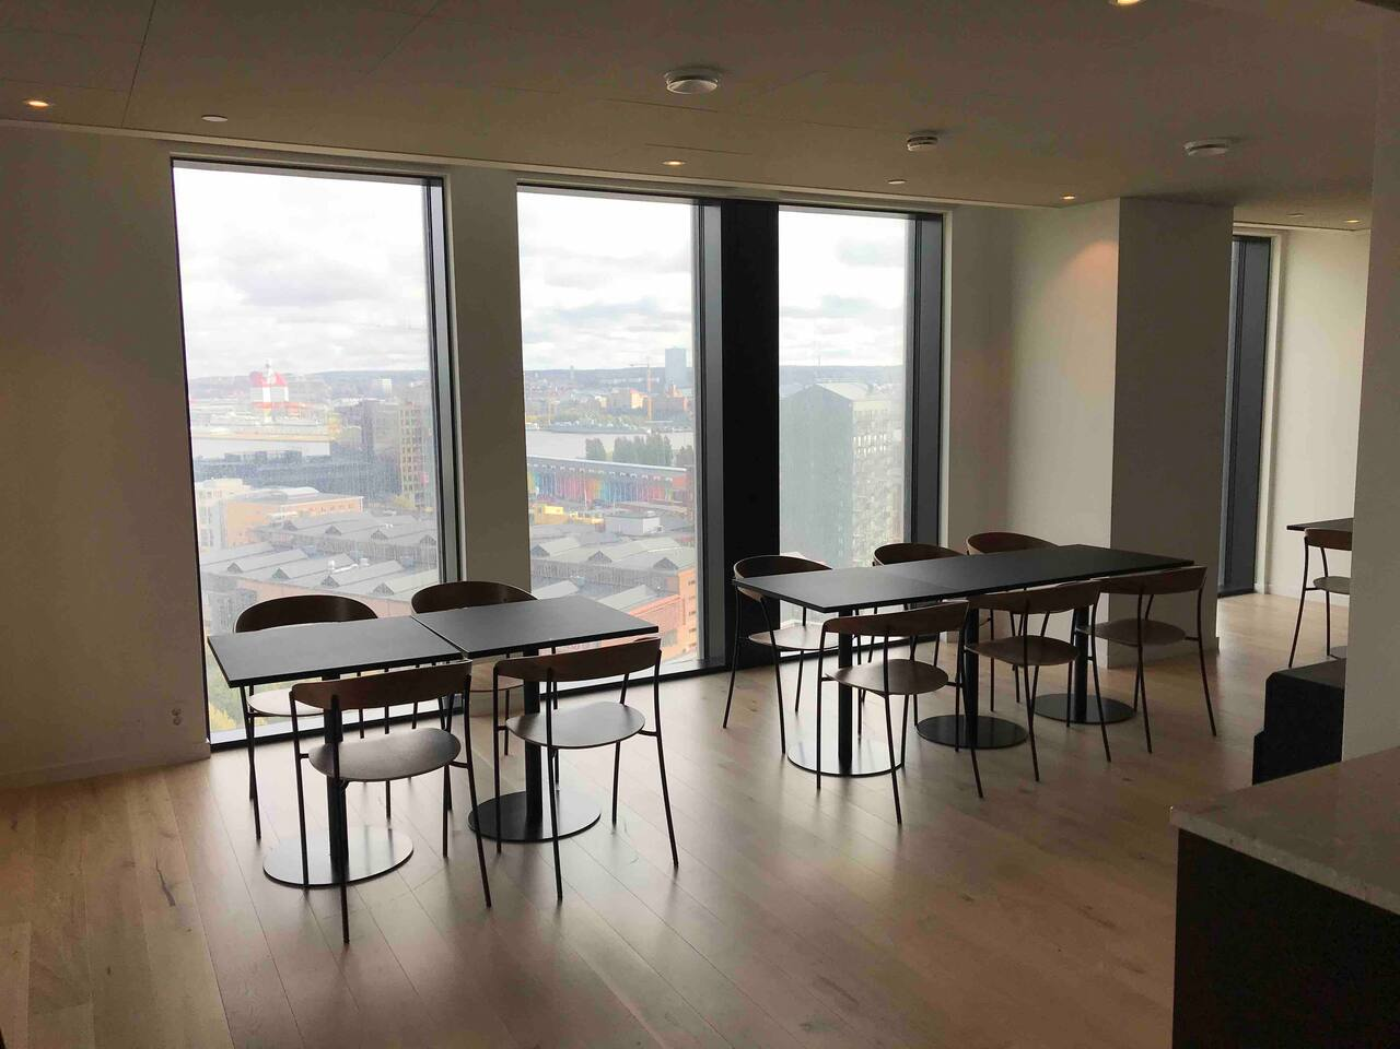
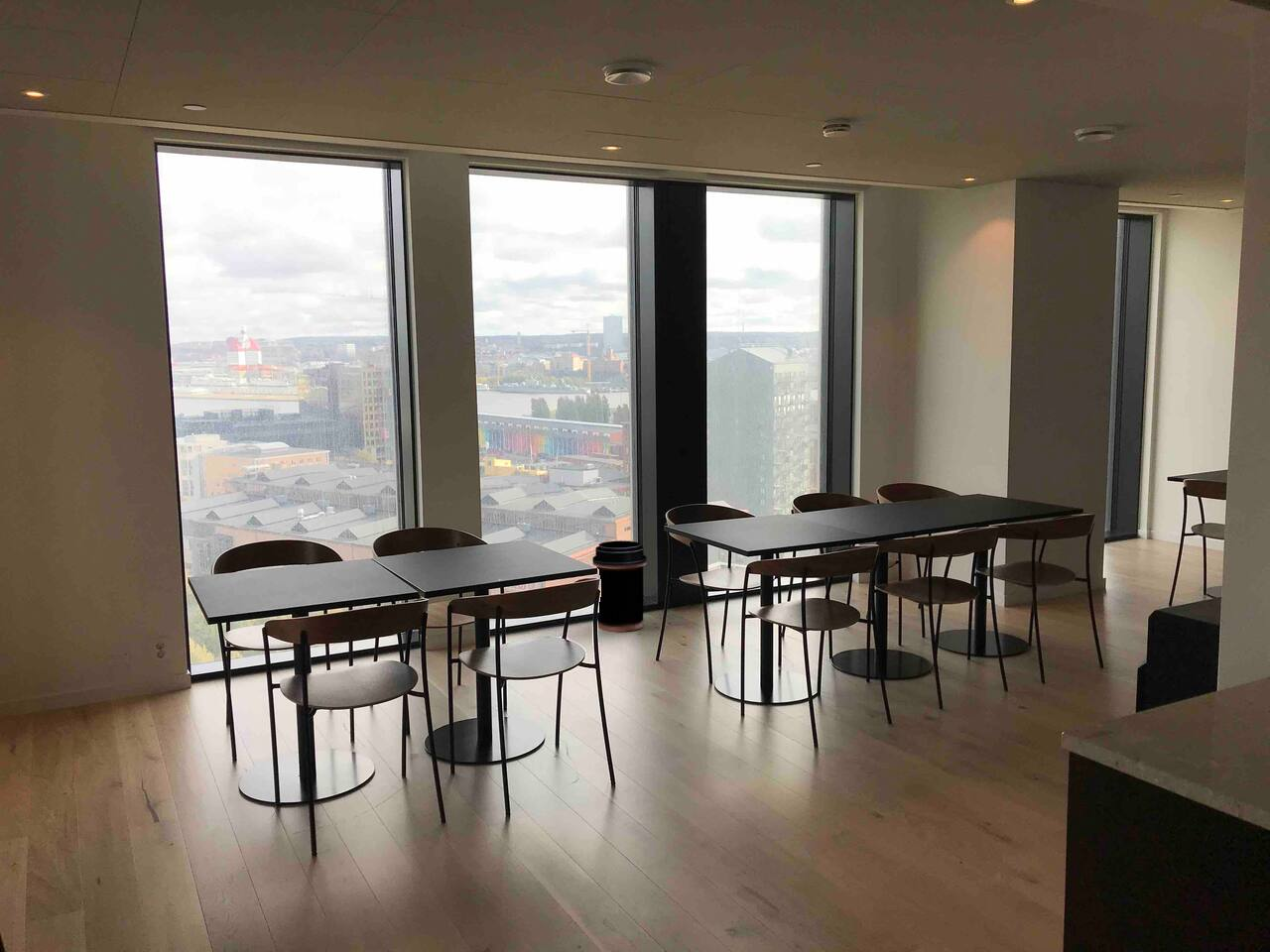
+ trash can [591,539,648,633]
